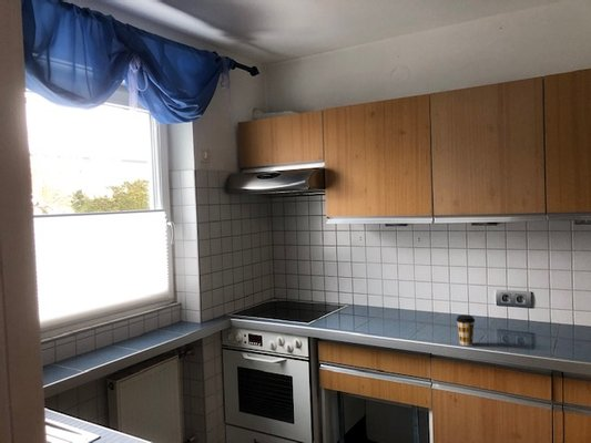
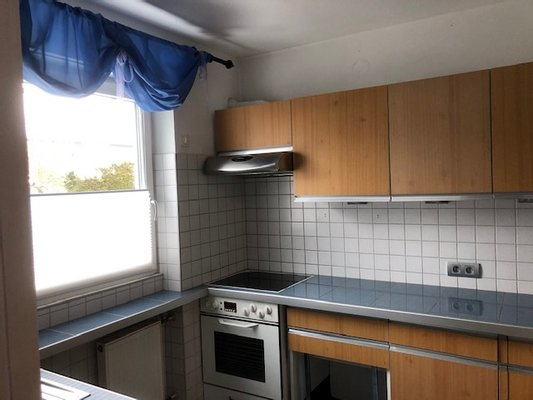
- coffee cup [456,315,476,347]
